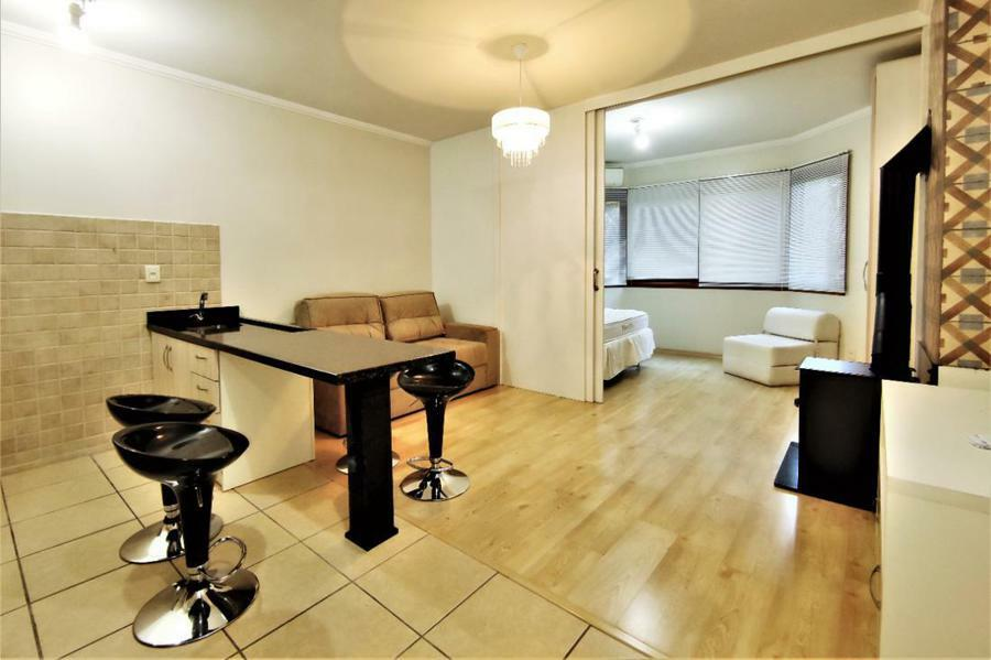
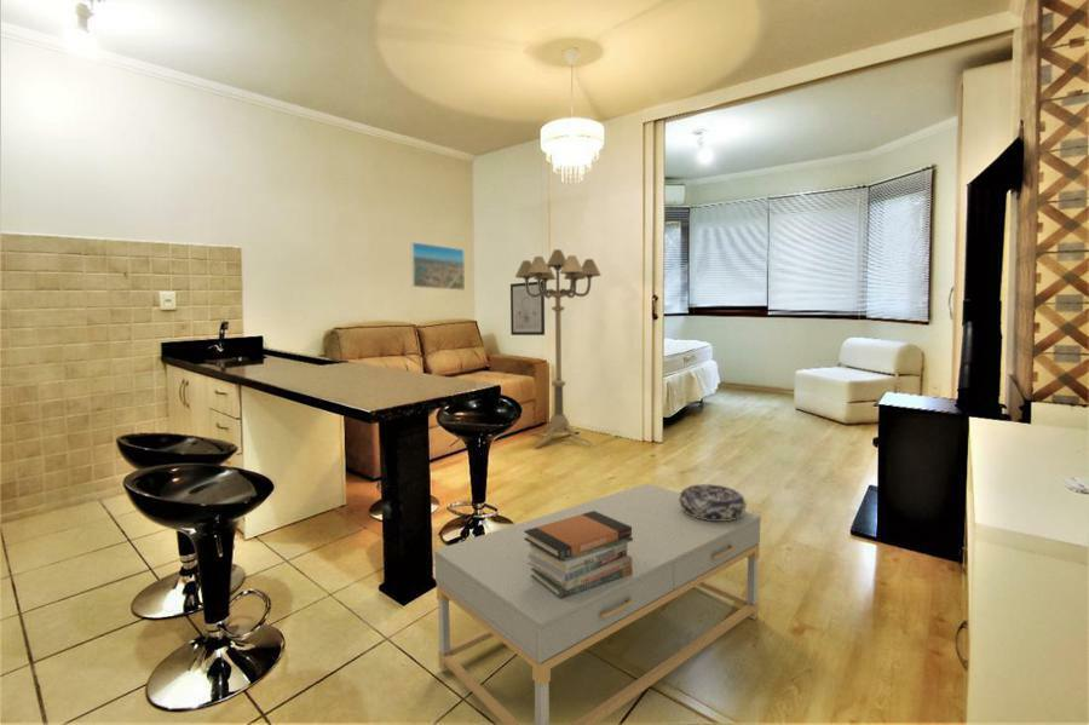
+ coffee table [433,483,762,725]
+ wall art [509,280,546,336]
+ floor lamp [514,248,603,448]
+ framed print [409,241,466,292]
+ book stack [524,511,633,599]
+ decorative bowl [679,483,748,520]
